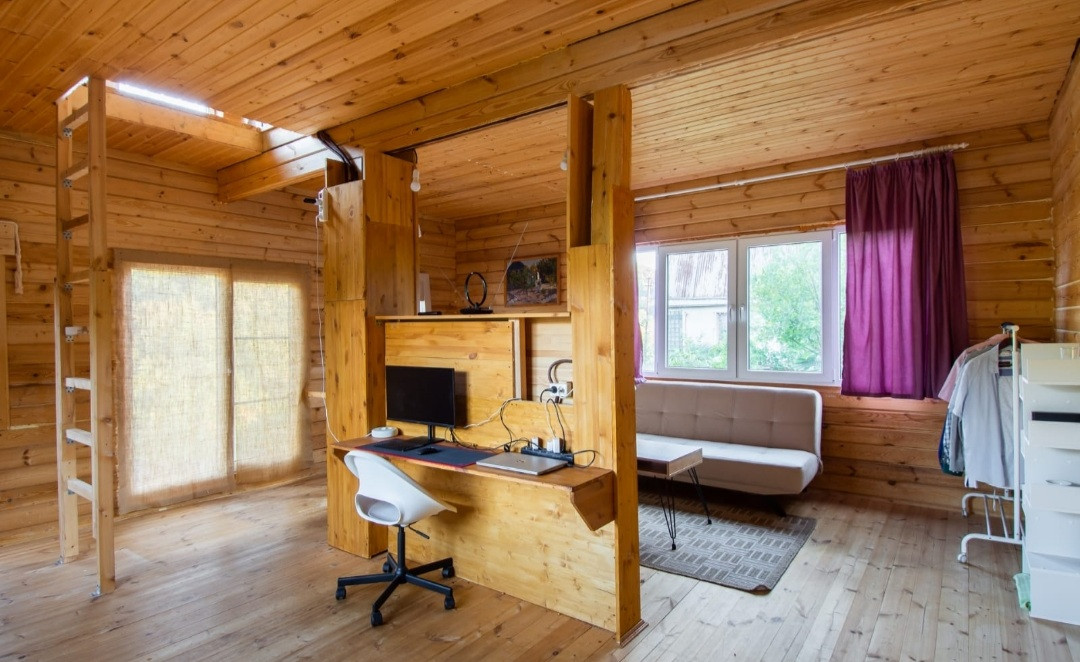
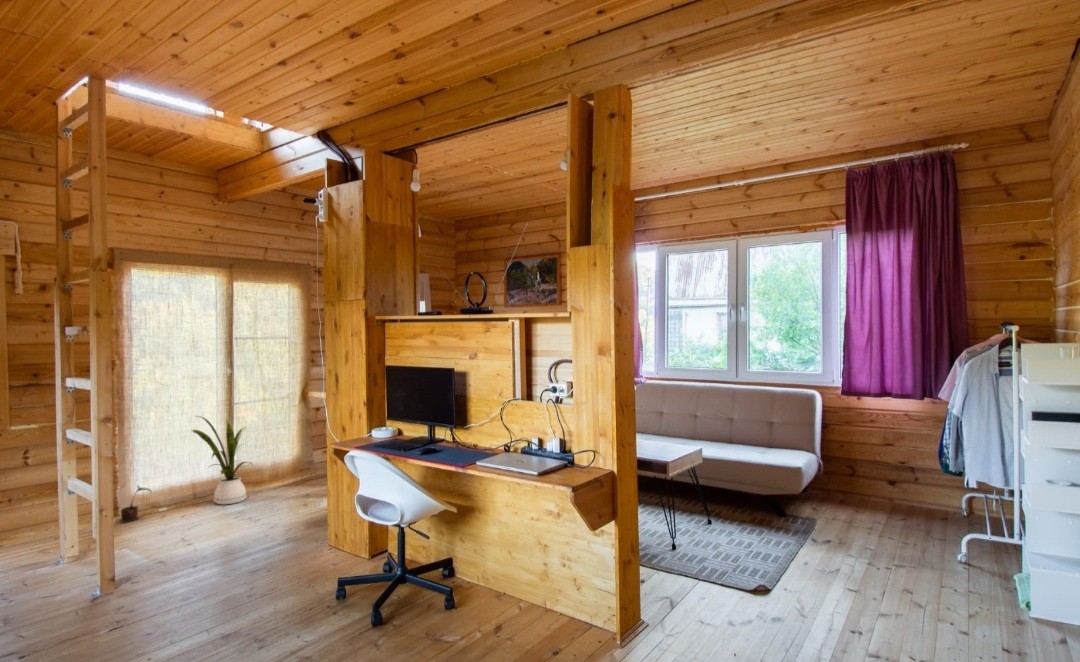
+ house plant [190,415,254,505]
+ potted plant [119,484,153,524]
